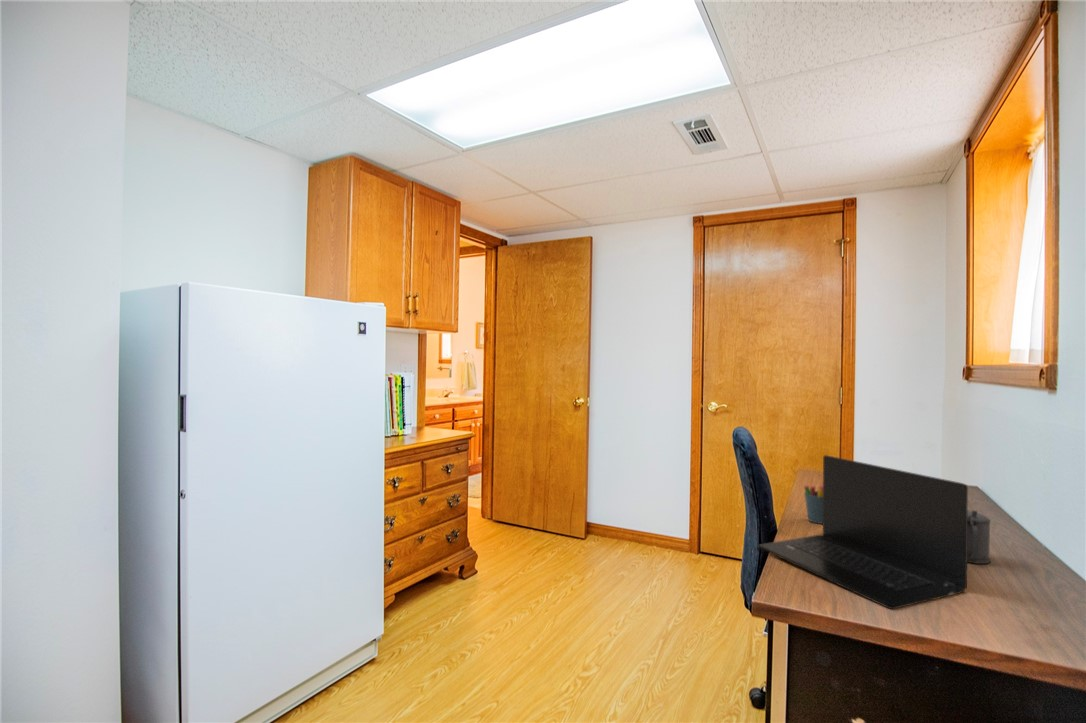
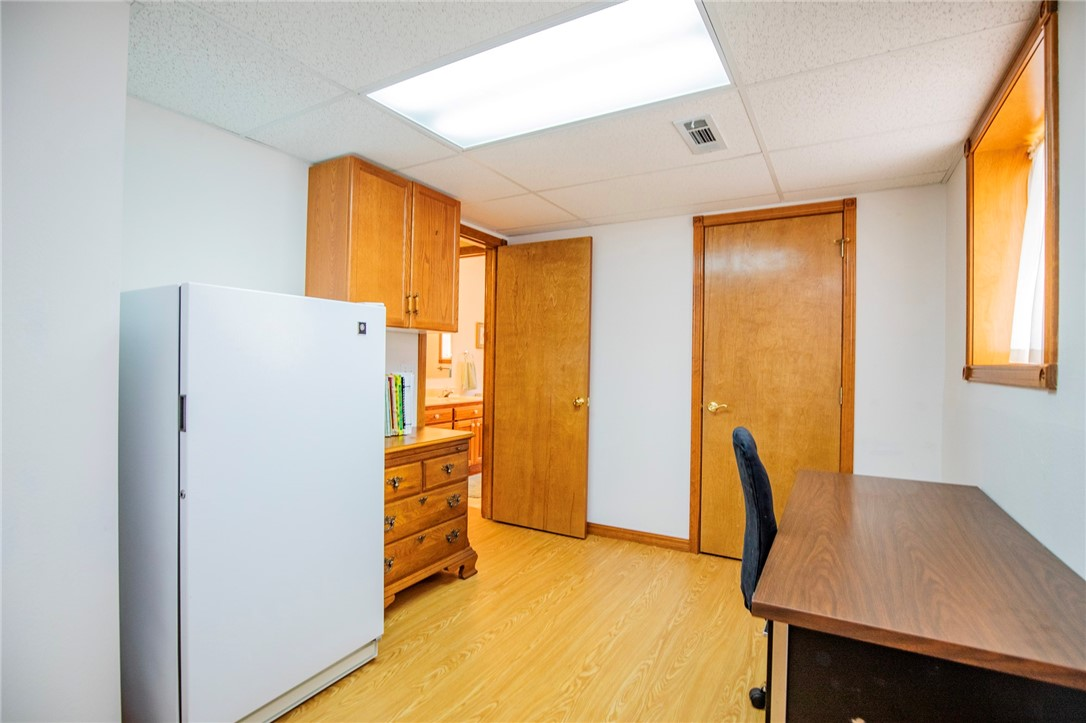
- pen holder [803,484,823,525]
- beer stein [967,509,992,565]
- laptop [758,454,969,610]
